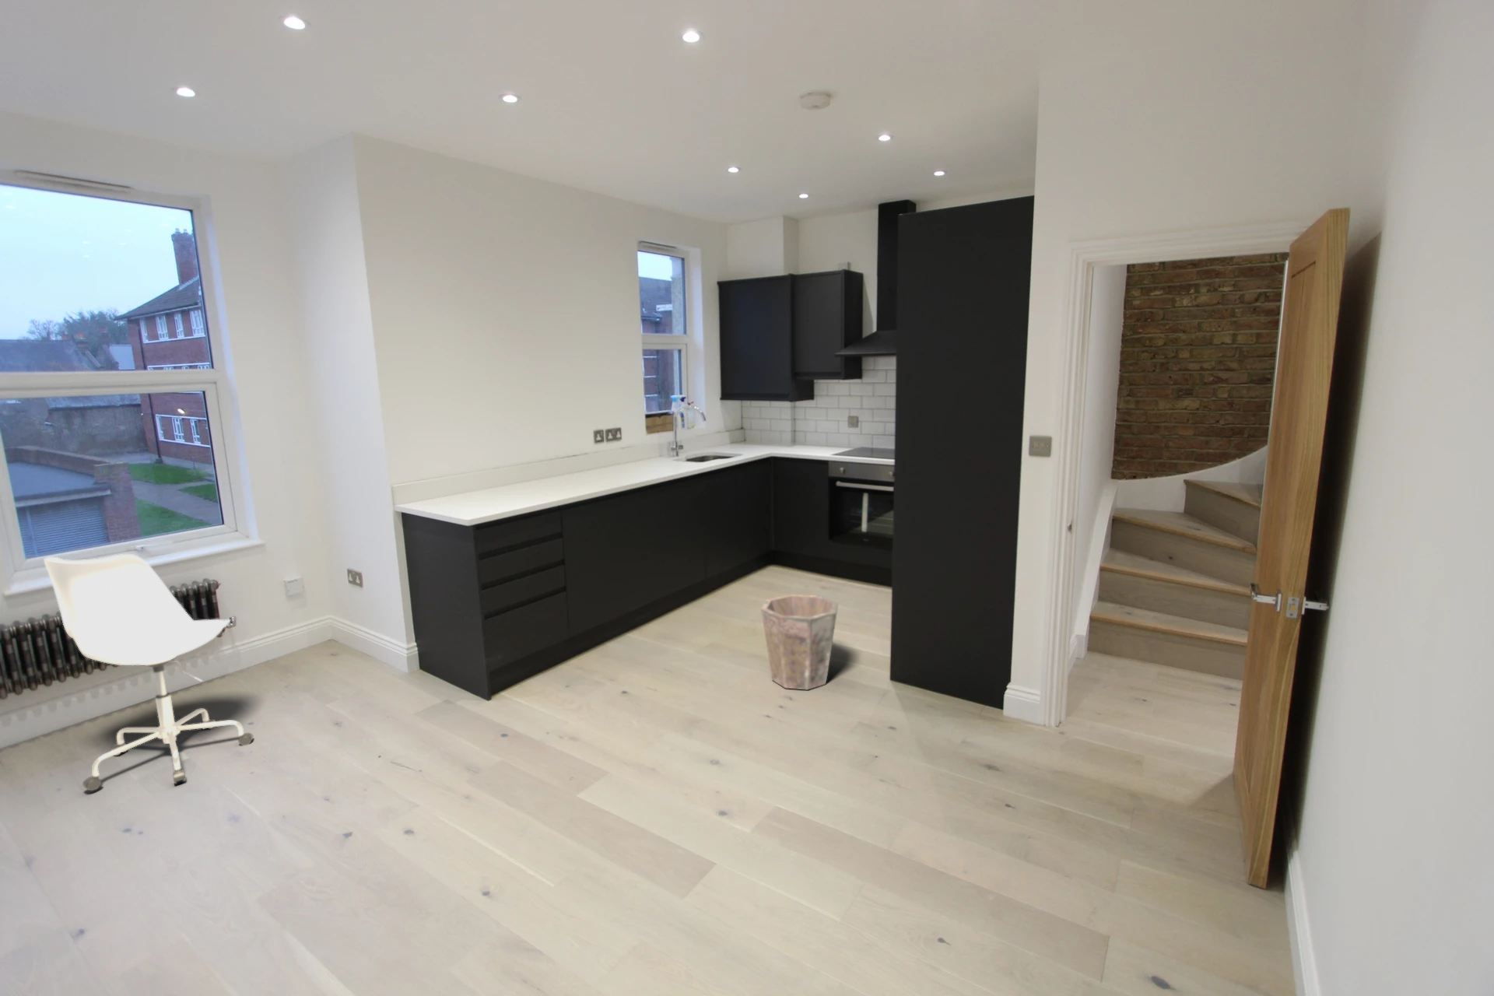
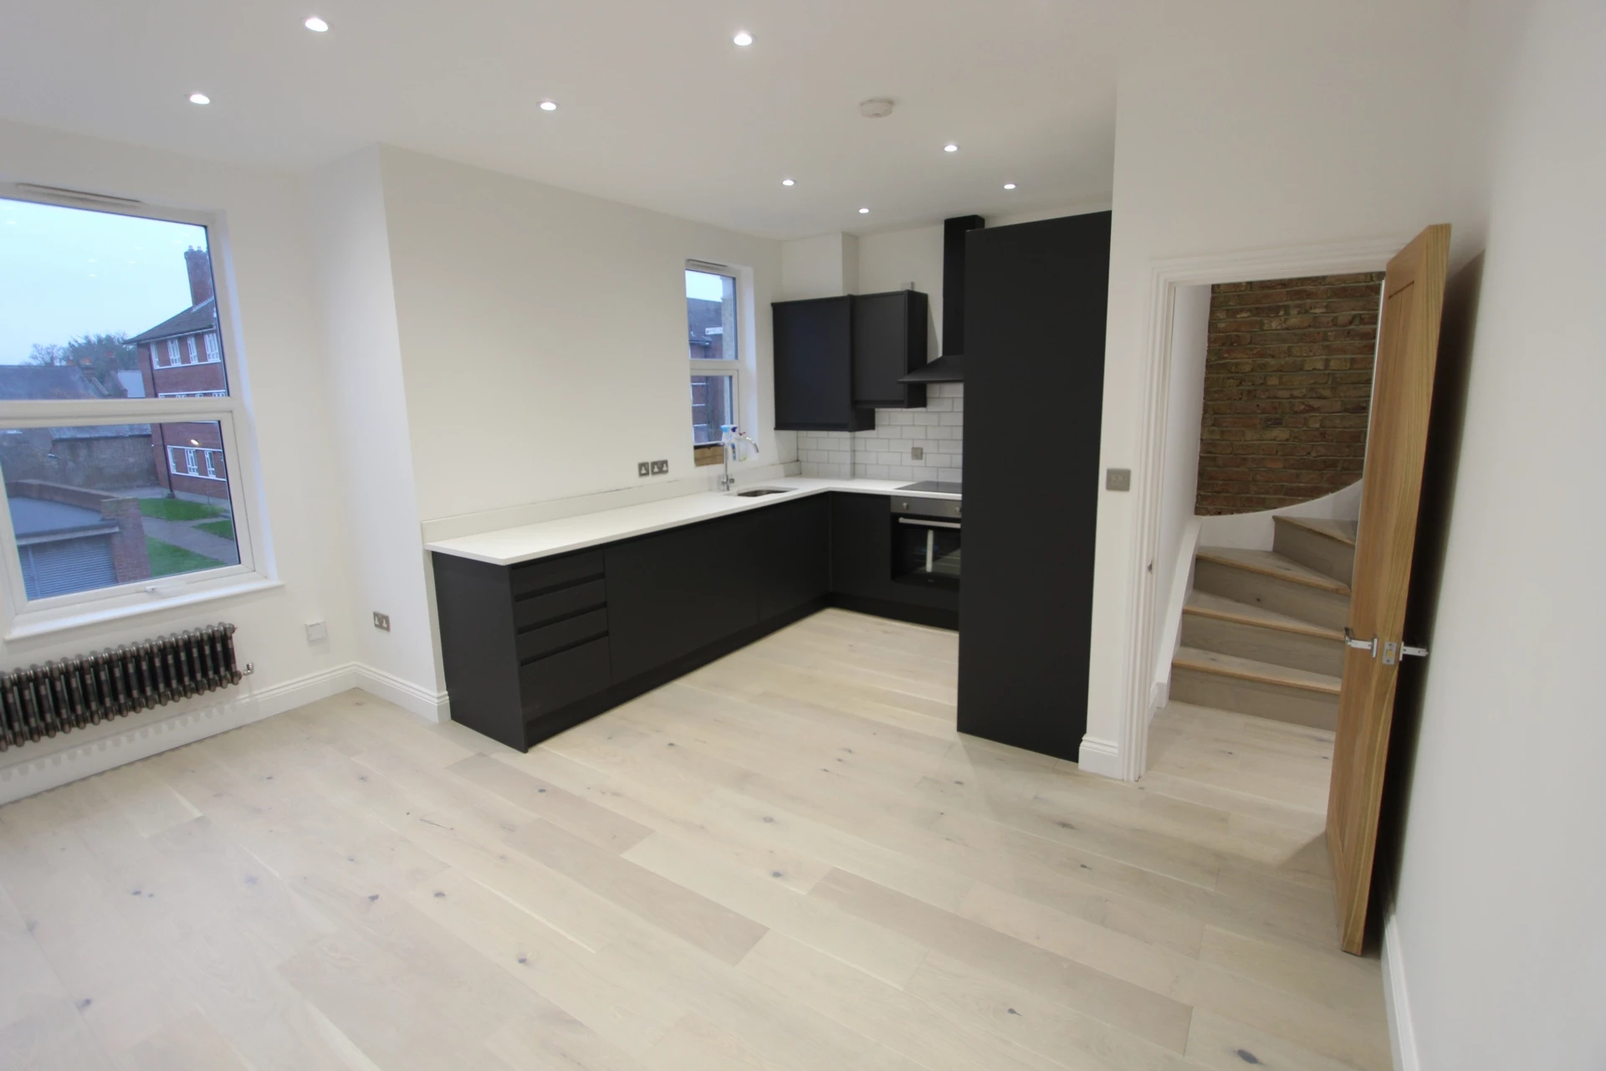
- waste bin [760,594,839,690]
- chair [43,554,255,791]
